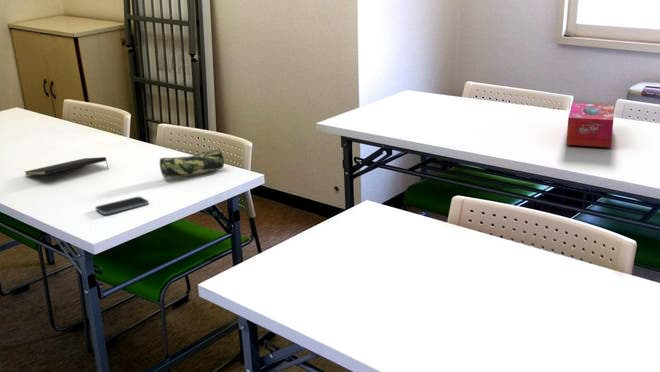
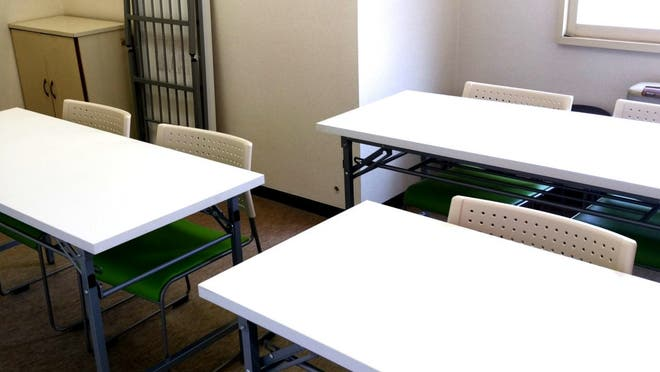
- tissue box [565,102,615,148]
- smartphone [94,196,150,215]
- notepad [23,156,110,177]
- pencil case [159,148,225,179]
